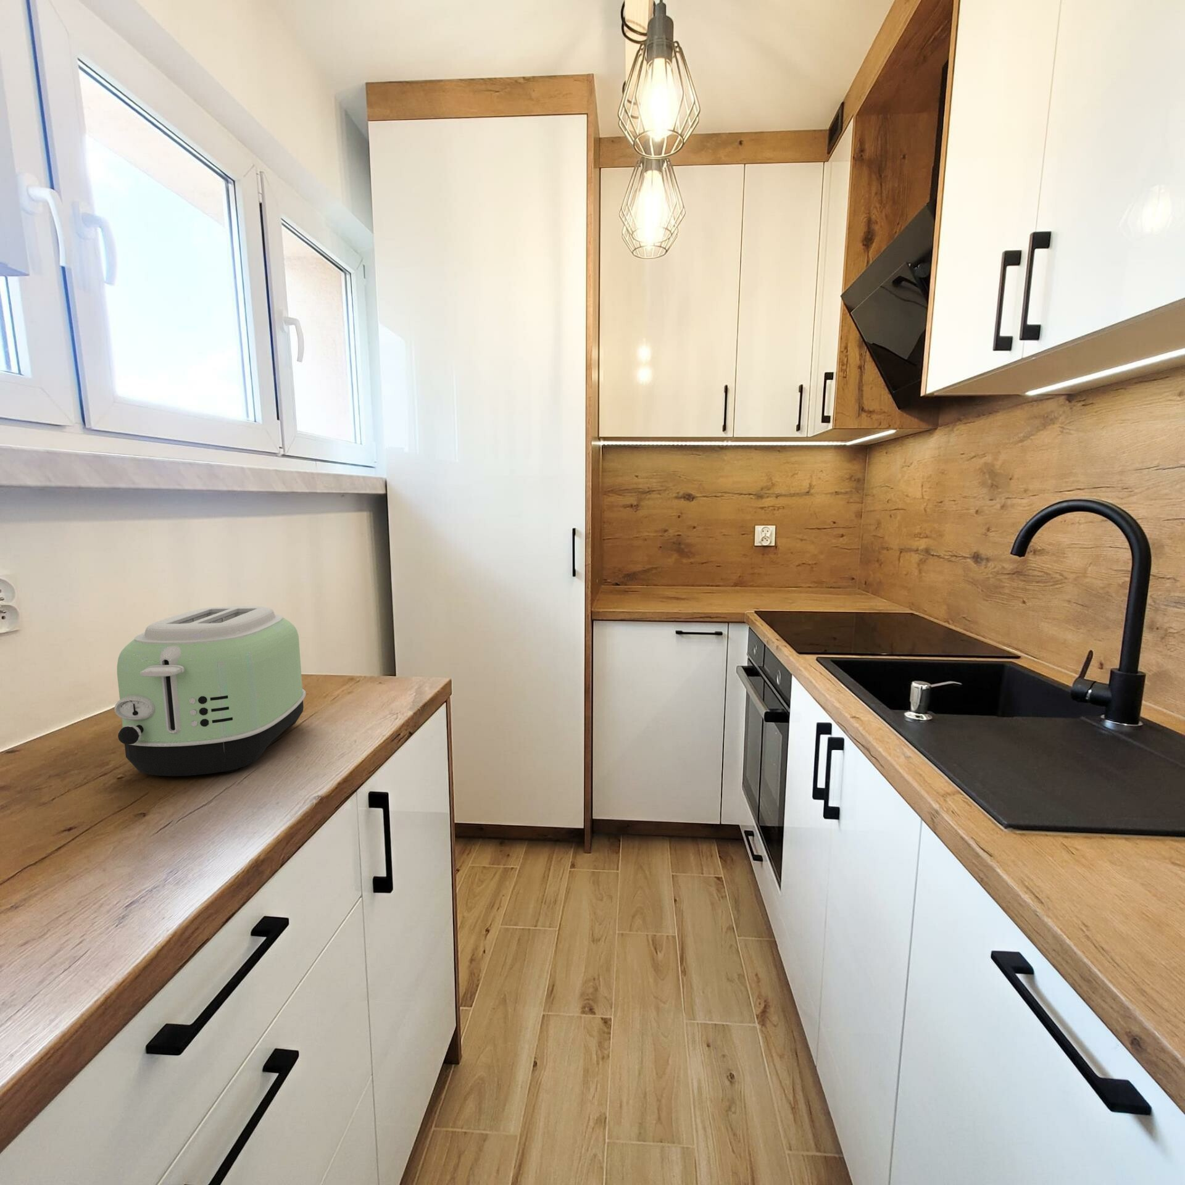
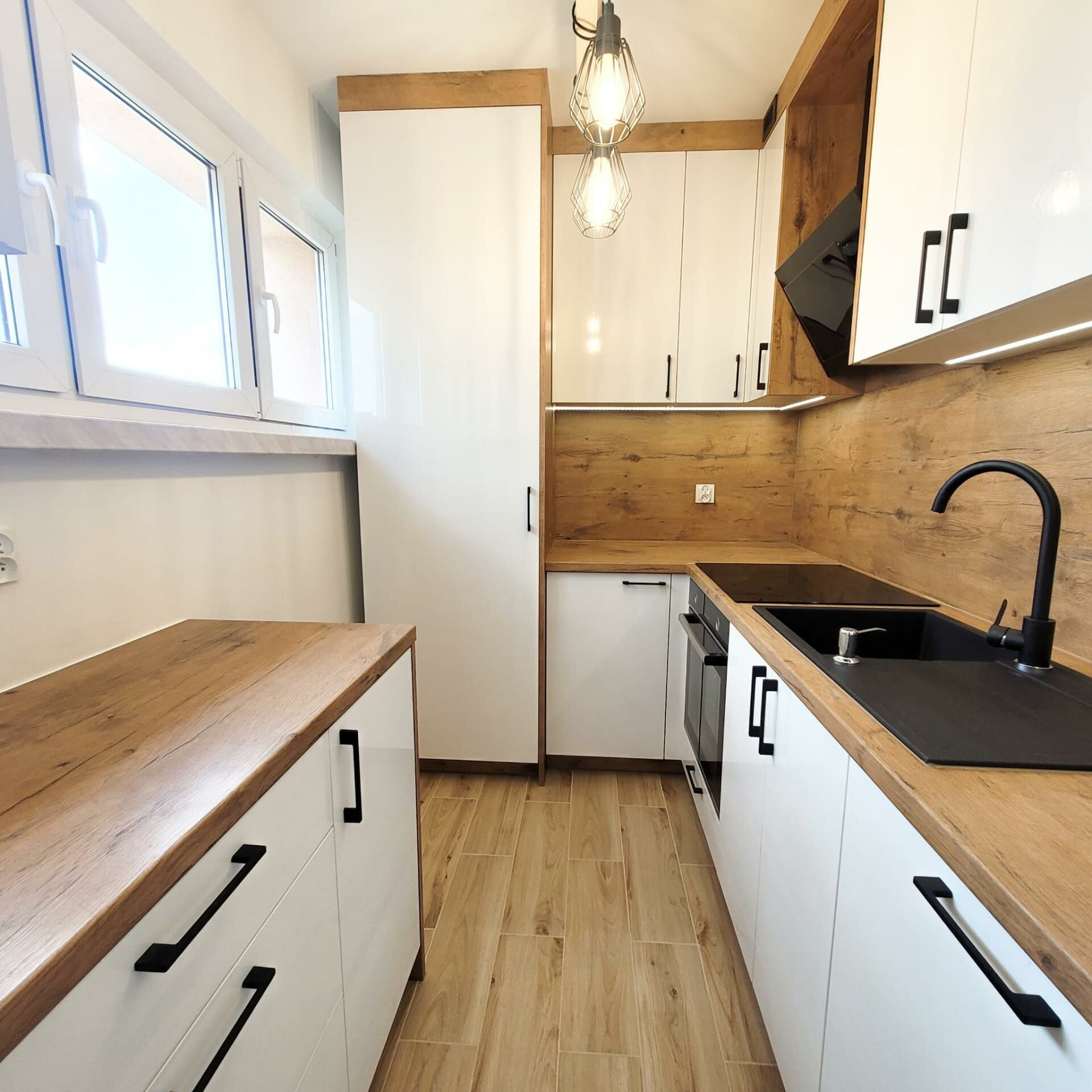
- toaster [114,606,306,776]
